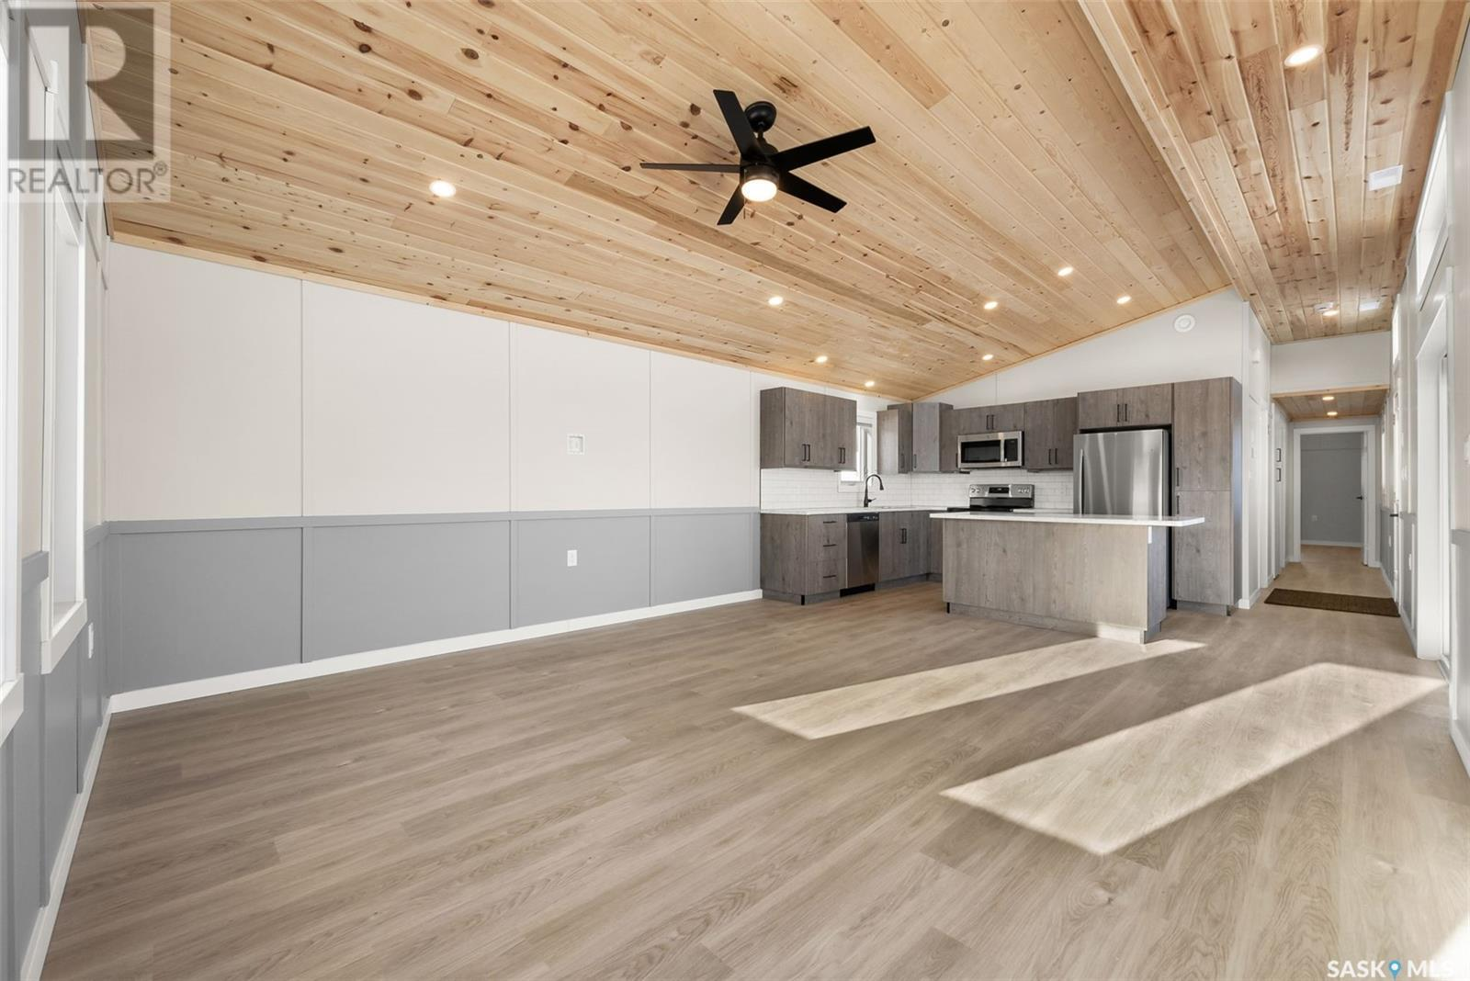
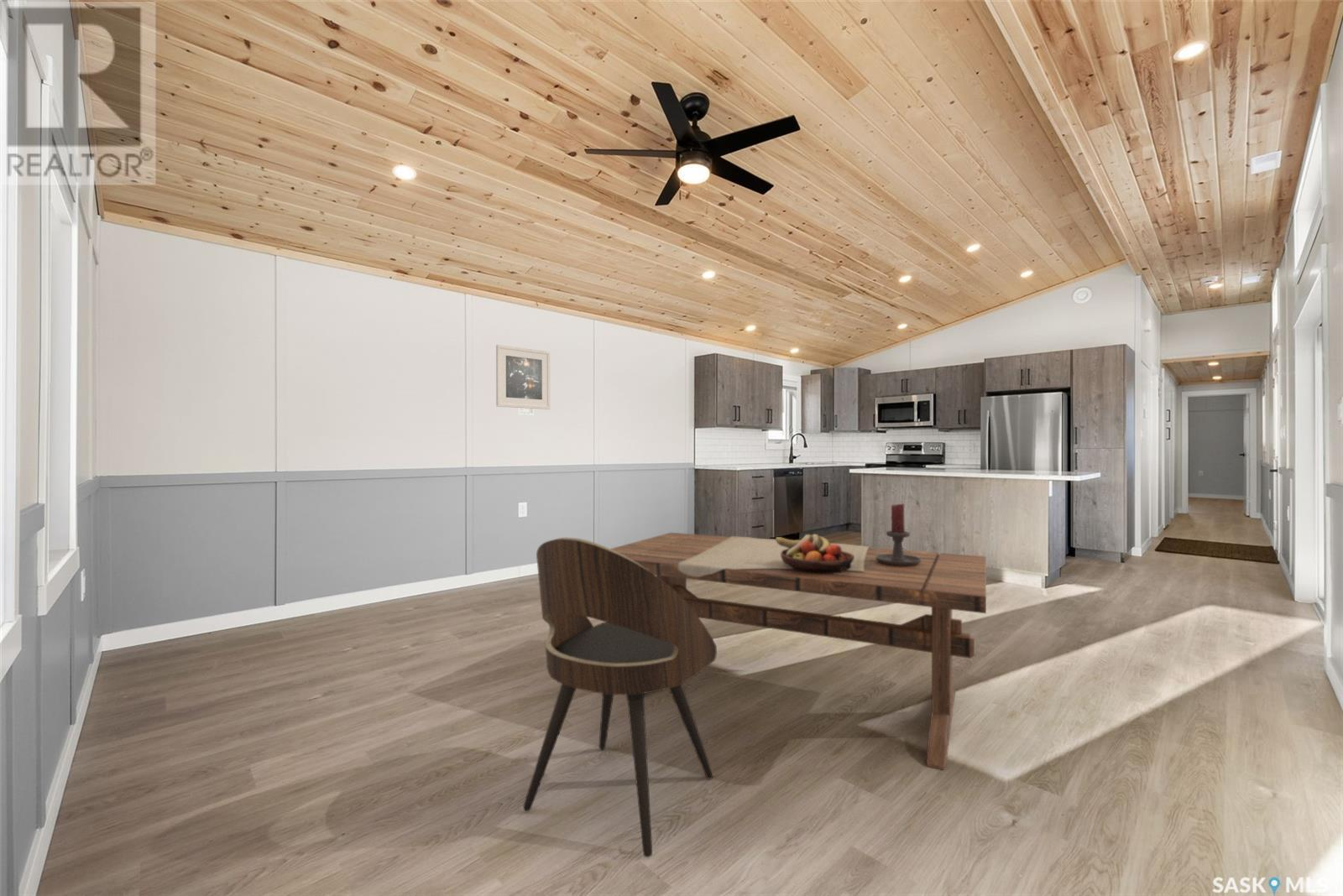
+ dining chair [522,537,718,858]
+ fruit bowl [775,534,854,572]
+ candle holder [875,503,922,566]
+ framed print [495,344,551,410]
+ dining table [610,532,987,771]
